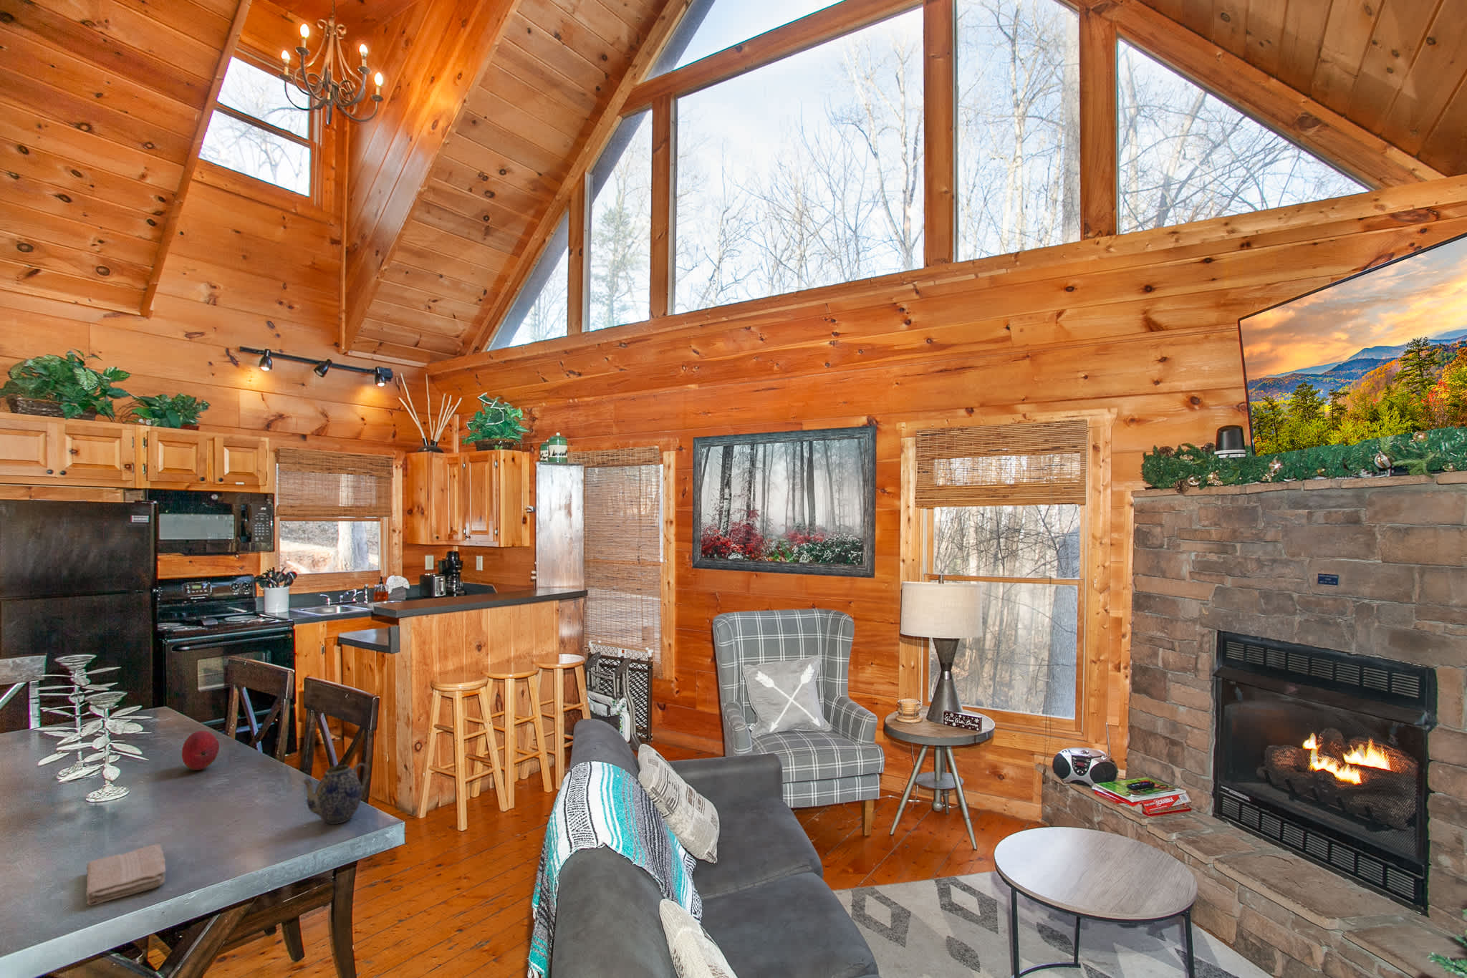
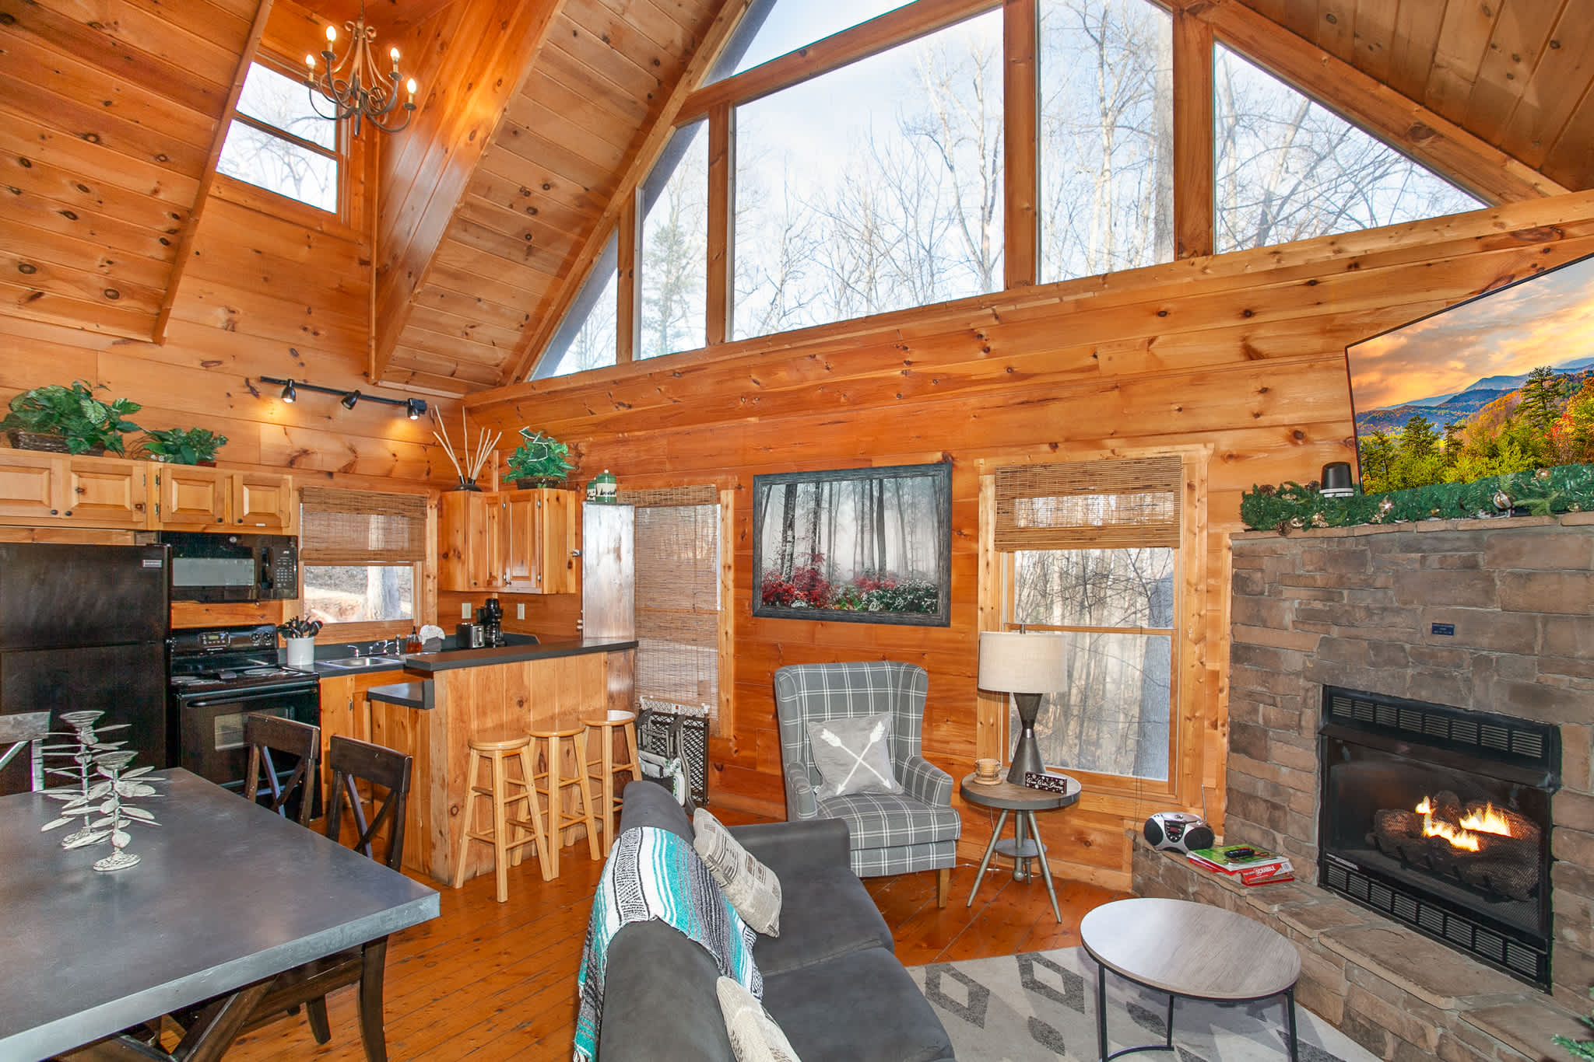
- washcloth [85,844,167,906]
- teapot [301,763,369,825]
- fruit [181,730,219,771]
